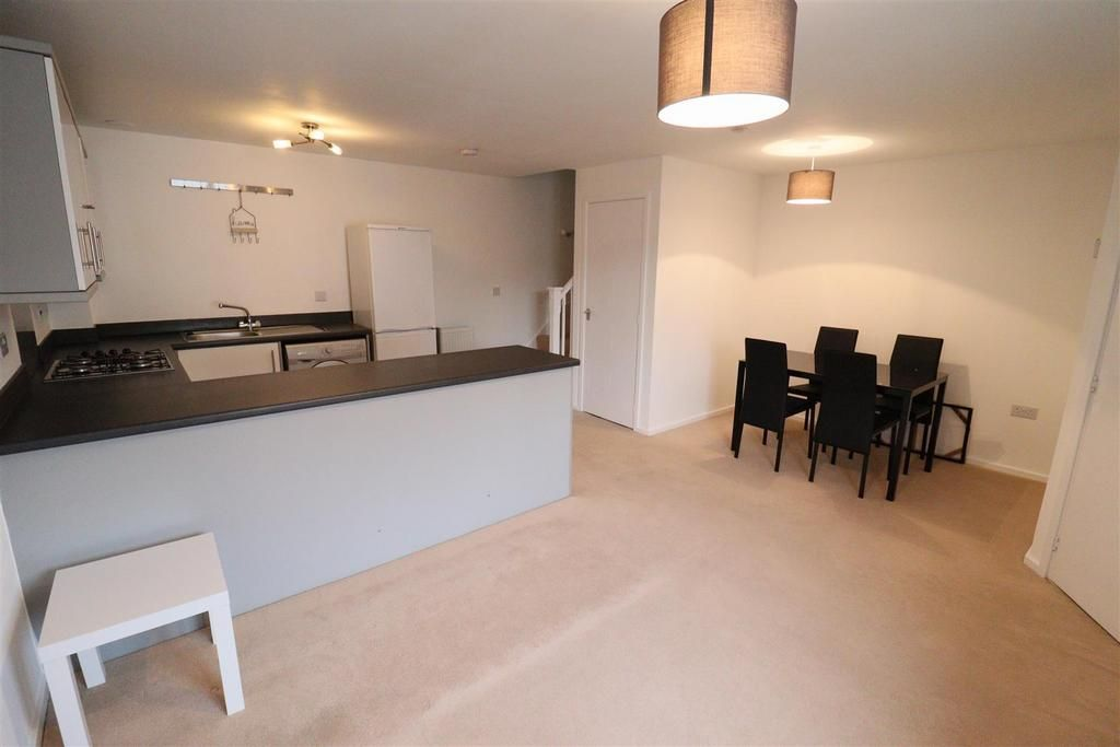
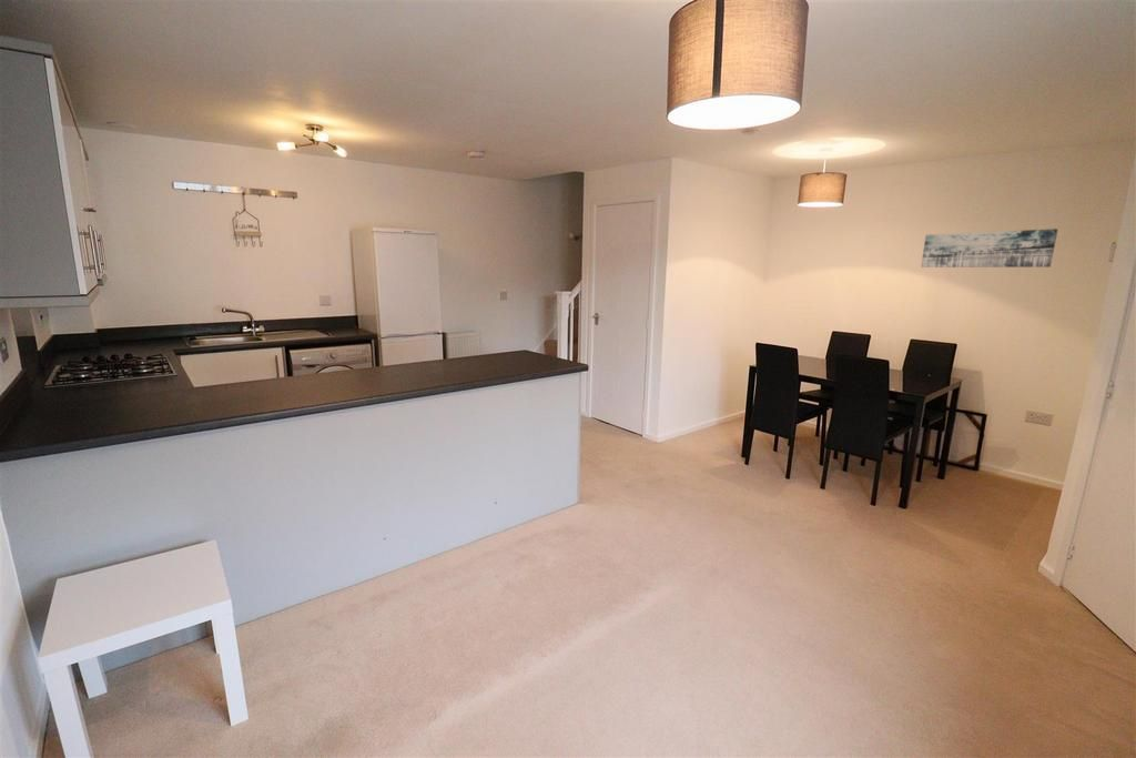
+ wall art [920,228,1058,269]
